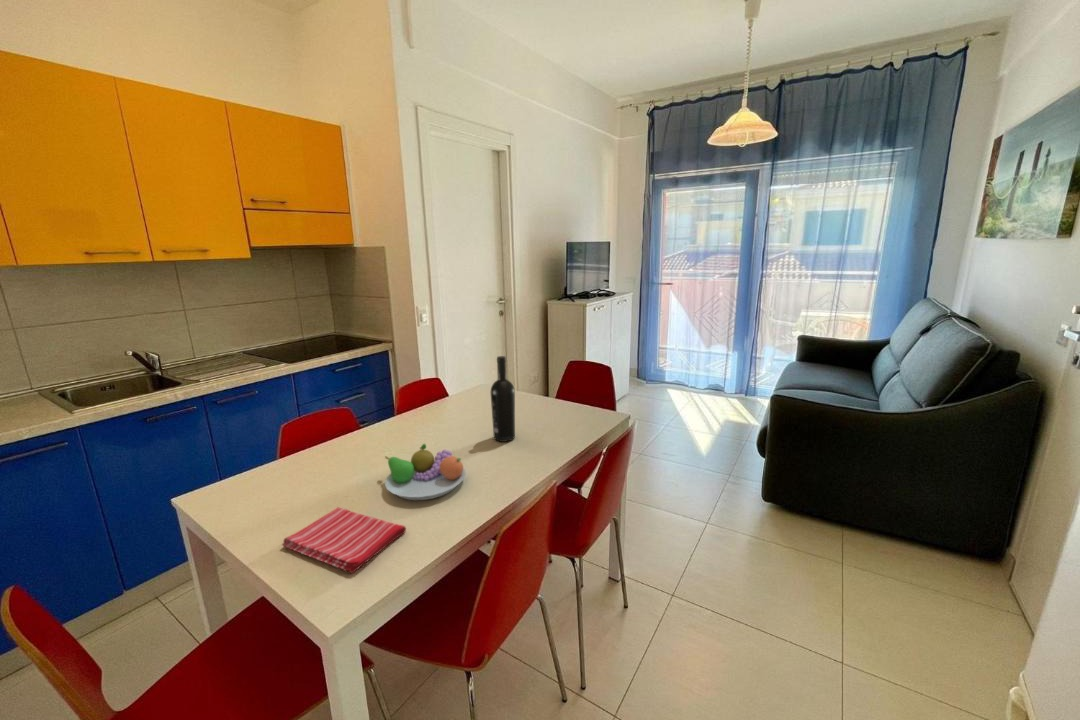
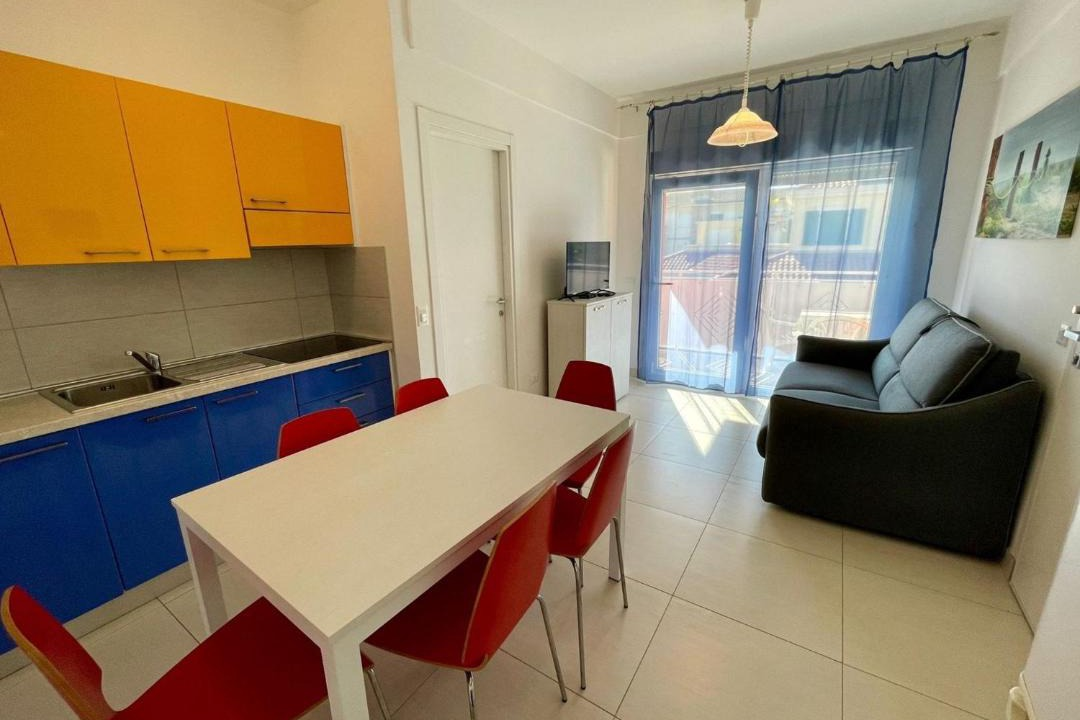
- wine bottle [490,355,516,443]
- fruit bowl [384,443,467,501]
- dish towel [281,506,407,574]
